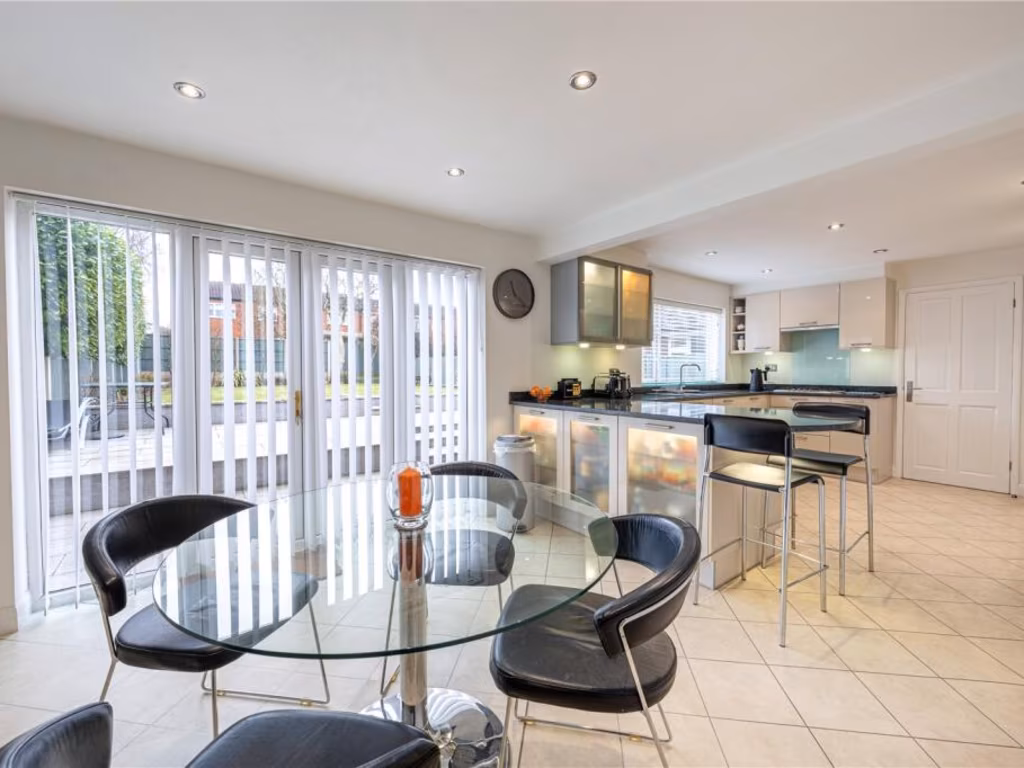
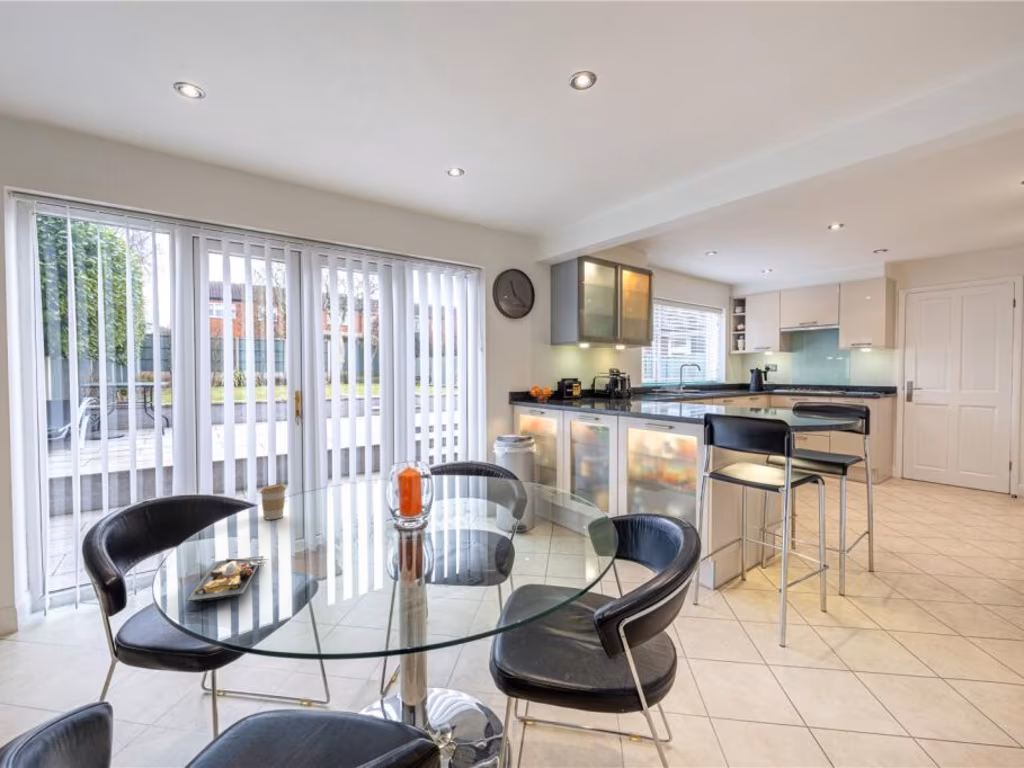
+ coffee cup [259,483,287,520]
+ plate [184,555,269,603]
